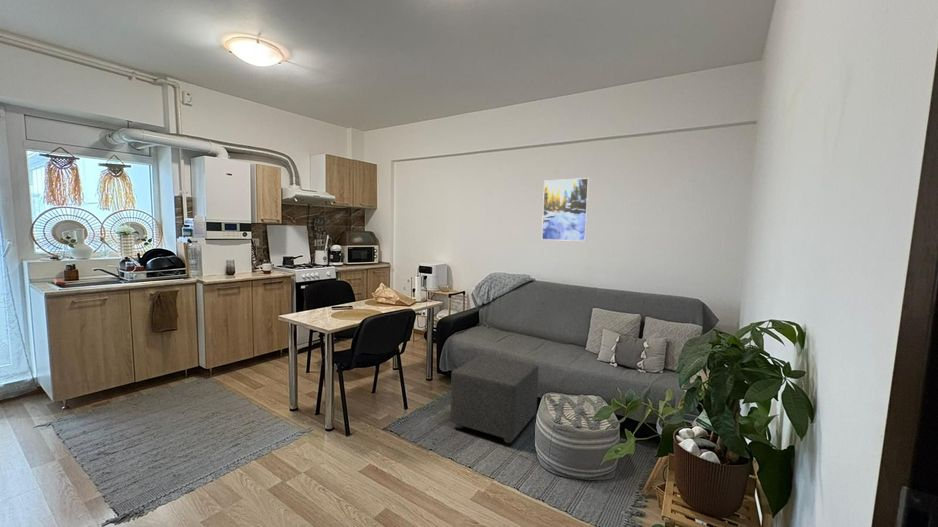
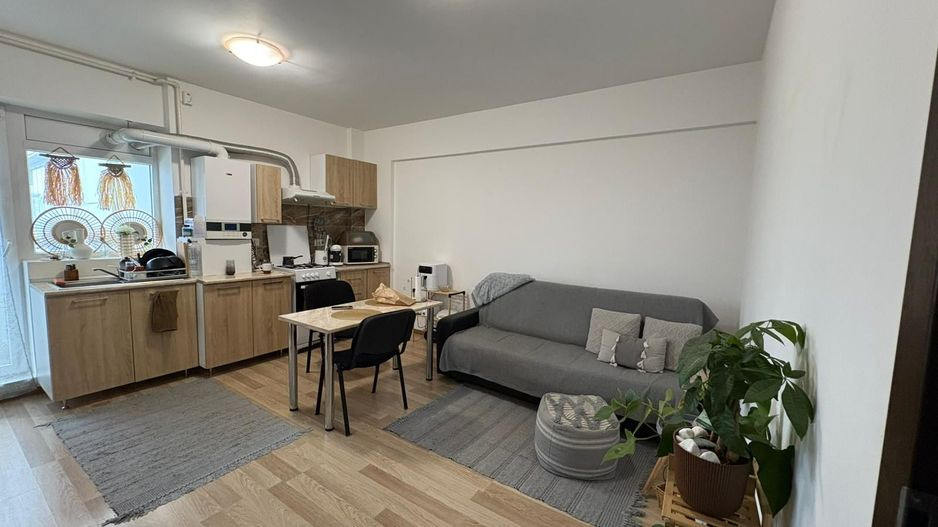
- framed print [541,177,590,242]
- ottoman [449,354,539,444]
